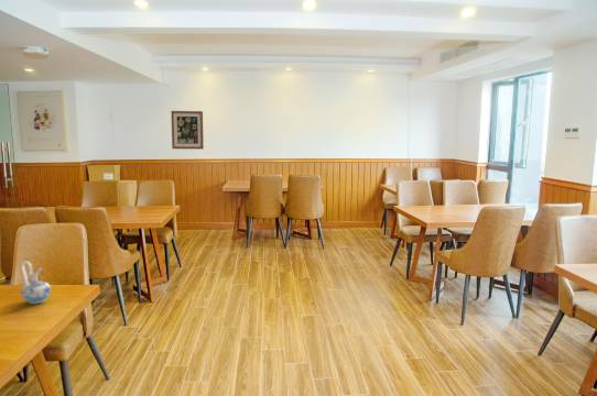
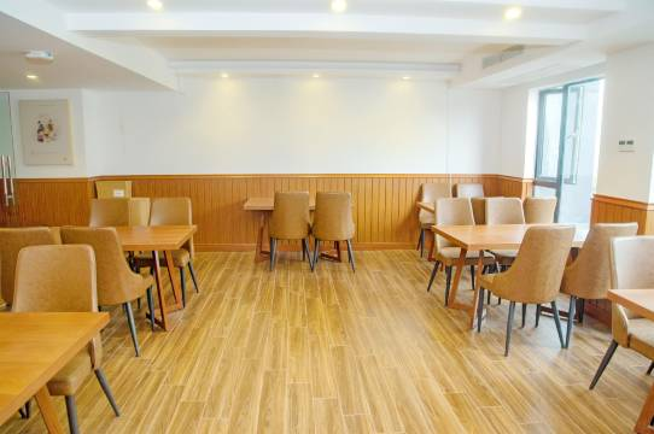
- ceramic pitcher [20,260,52,305]
- wall art [170,110,205,150]
